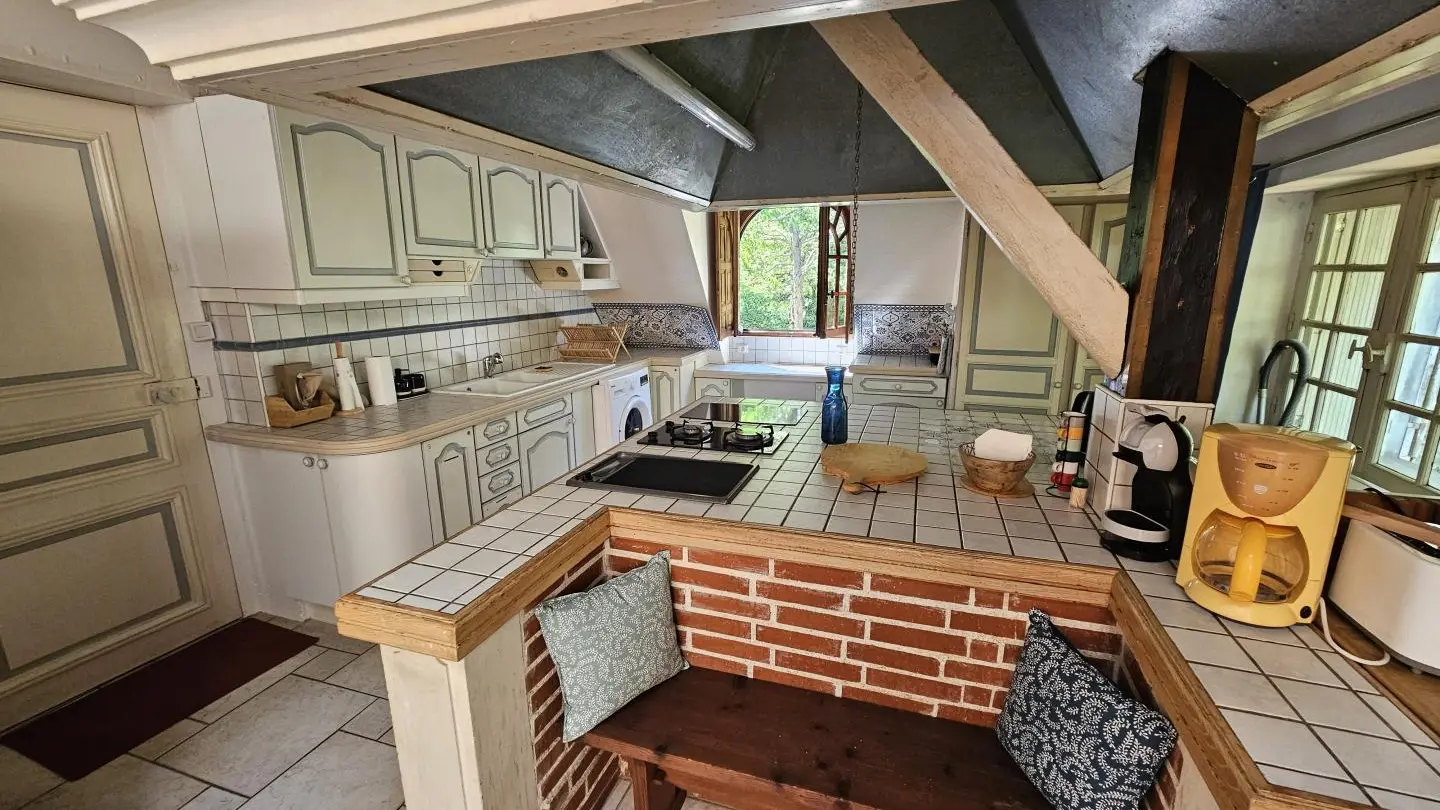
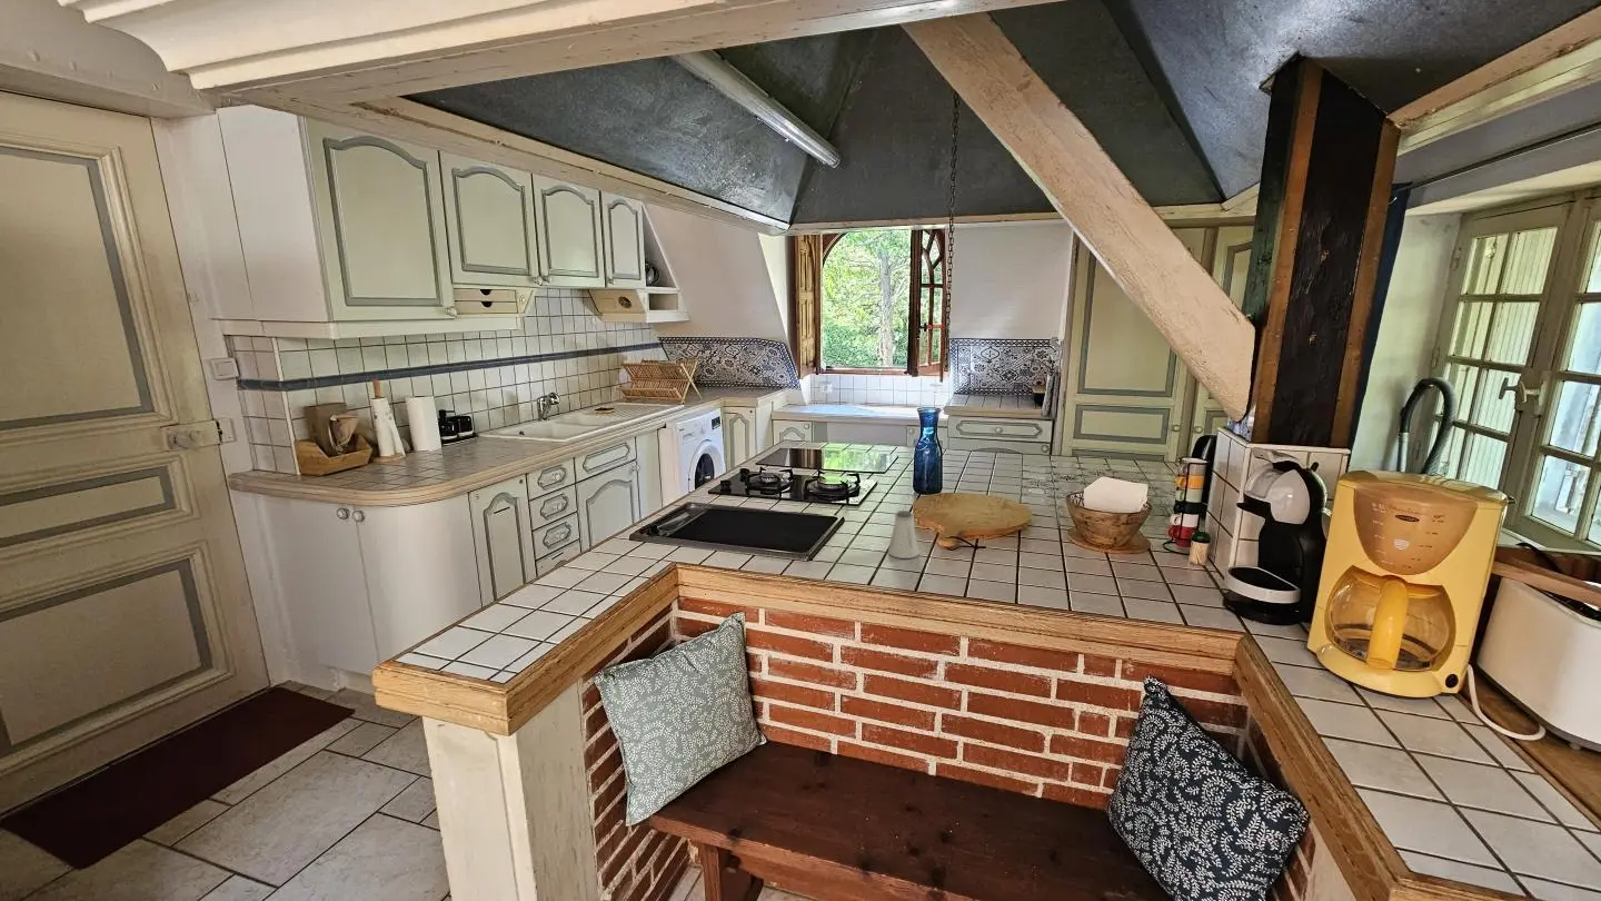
+ saltshaker [887,509,919,560]
